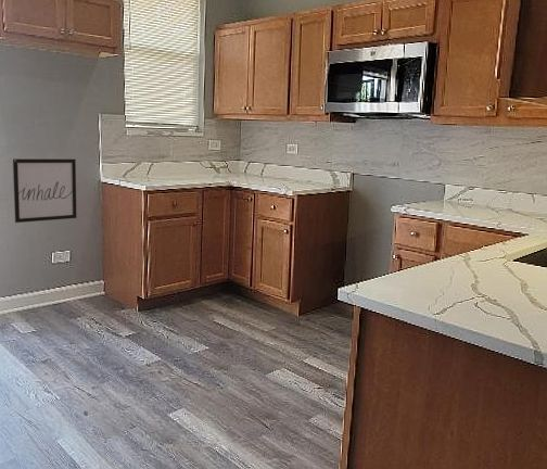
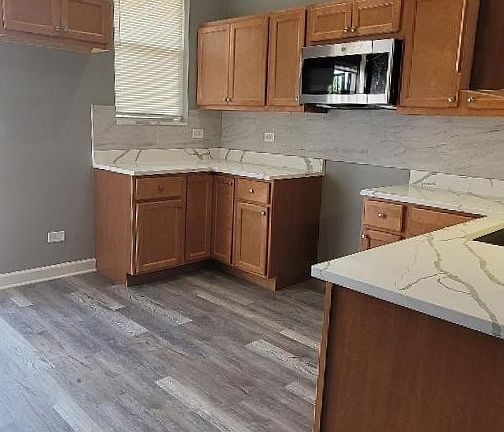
- wall art [12,157,77,224]
